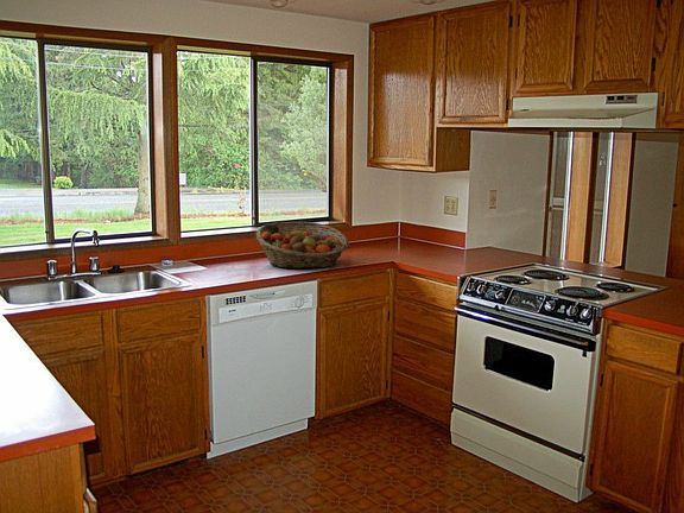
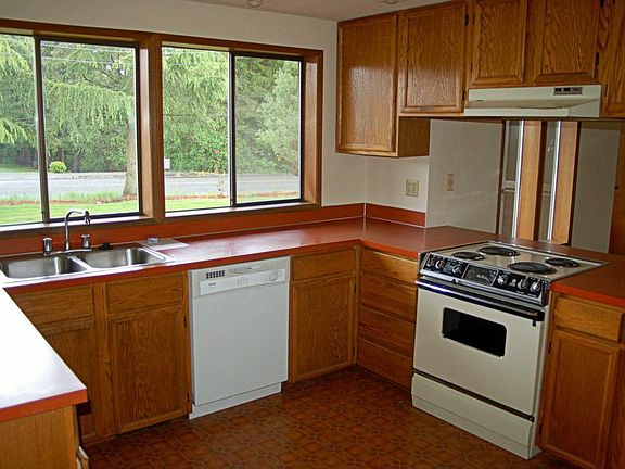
- fruit basket [255,221,350,270]
